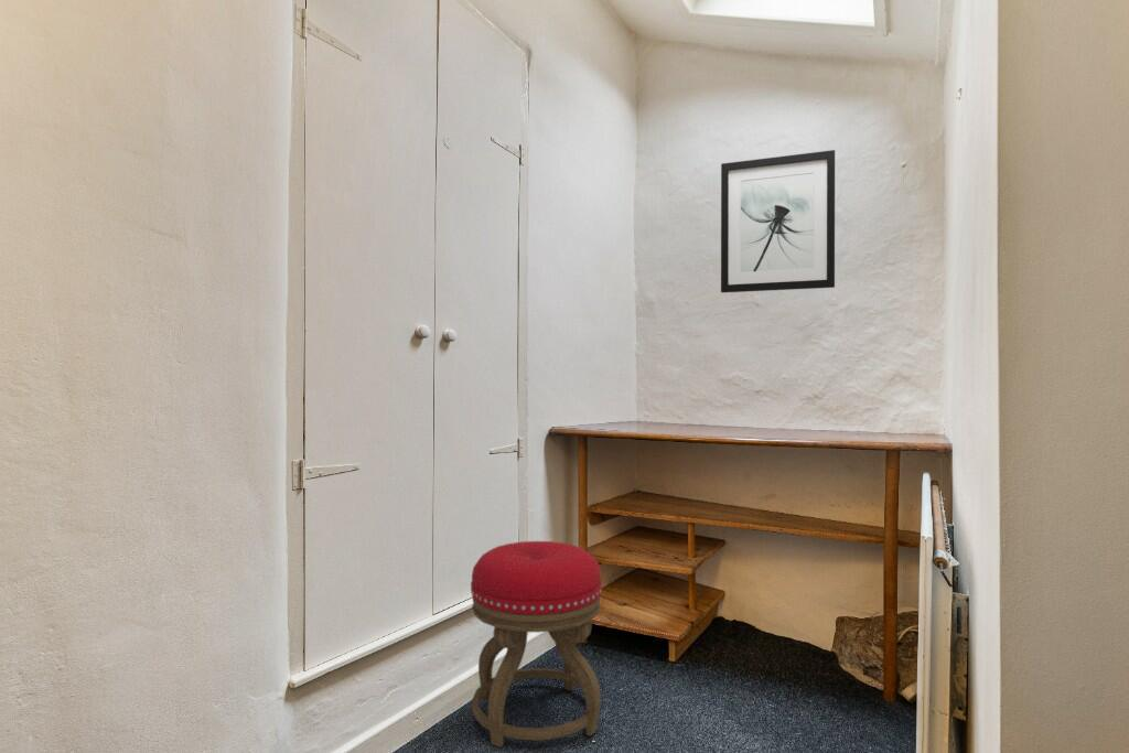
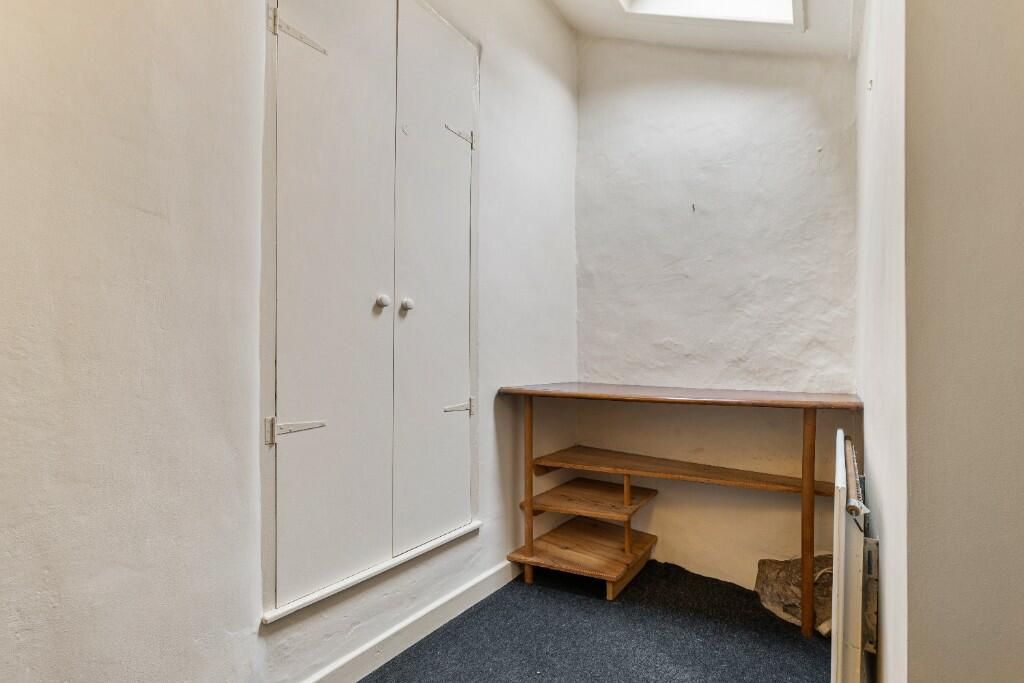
- wall art [720,149,836,293]
- stool [470,540,603,749]
